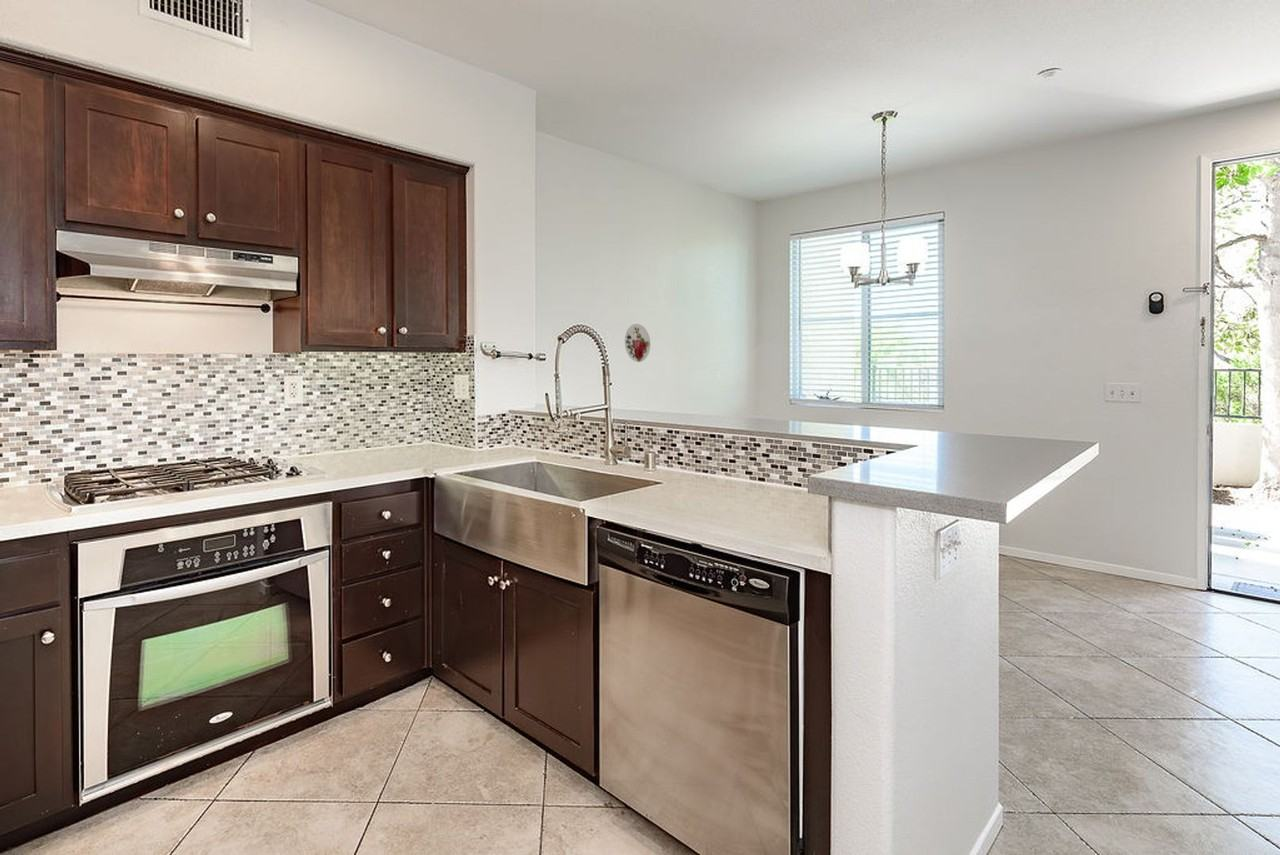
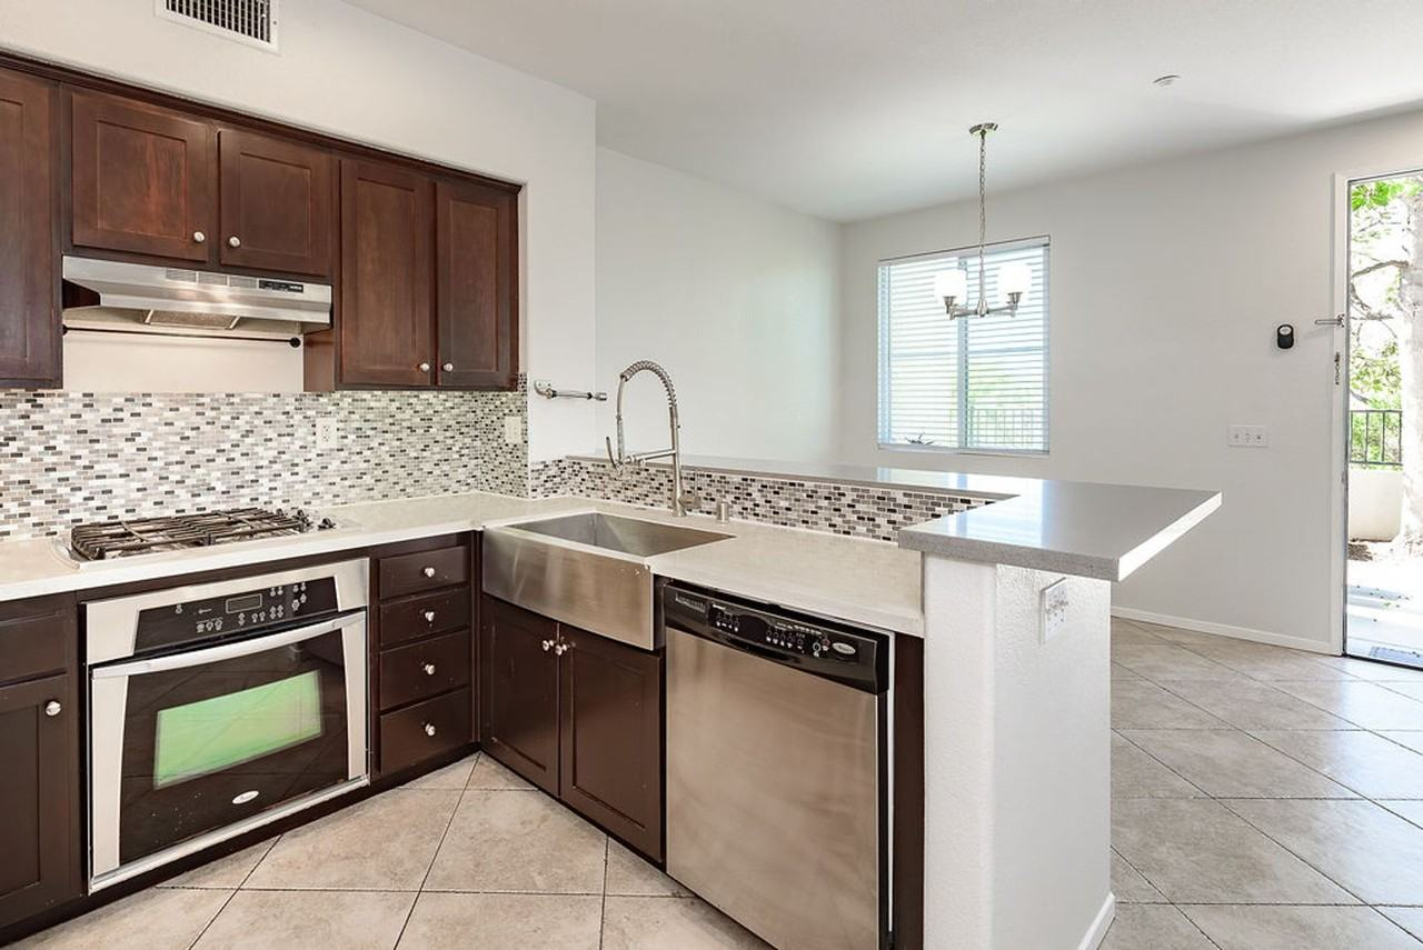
- decorative plate [624,323,651,363]
